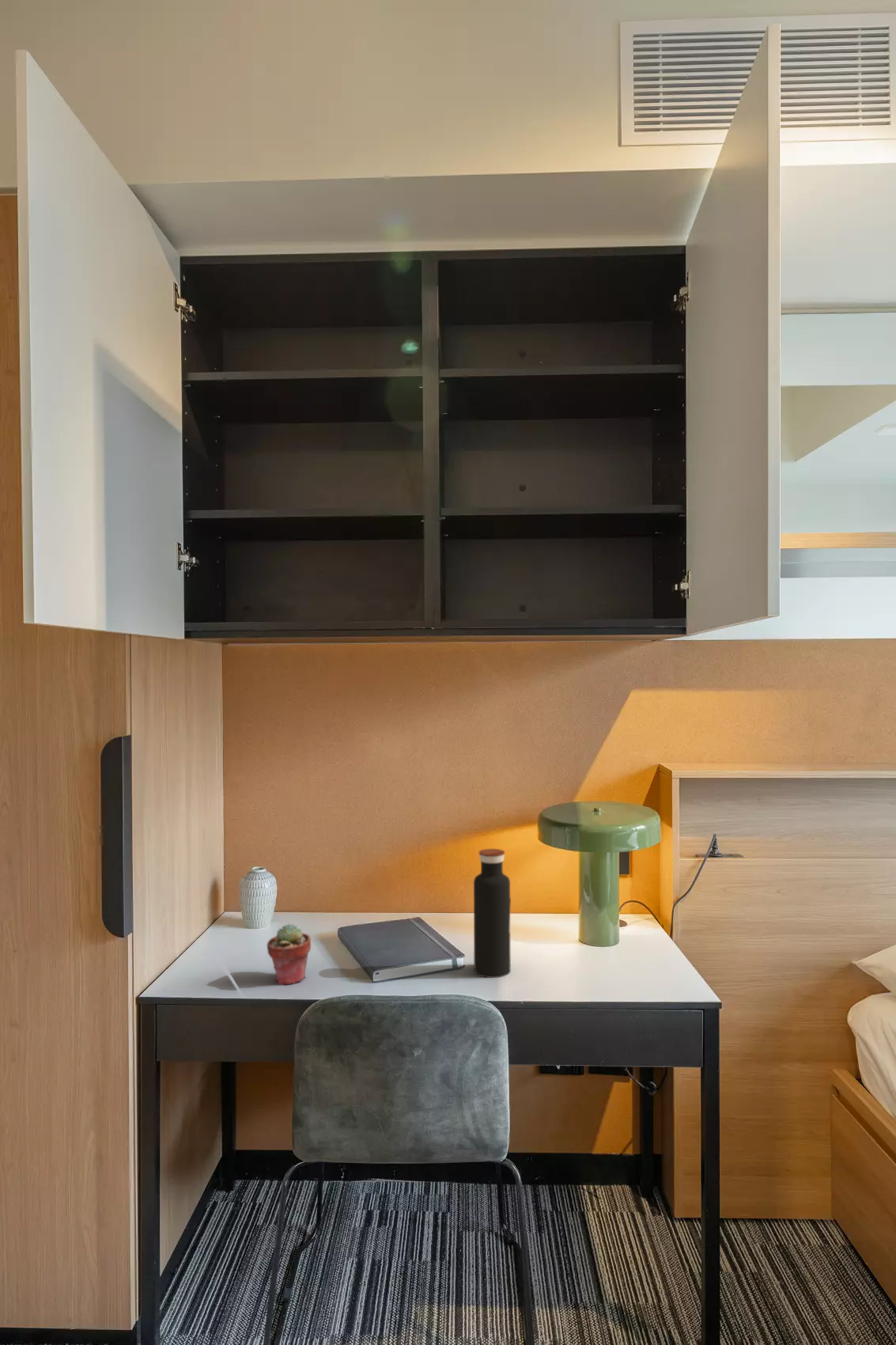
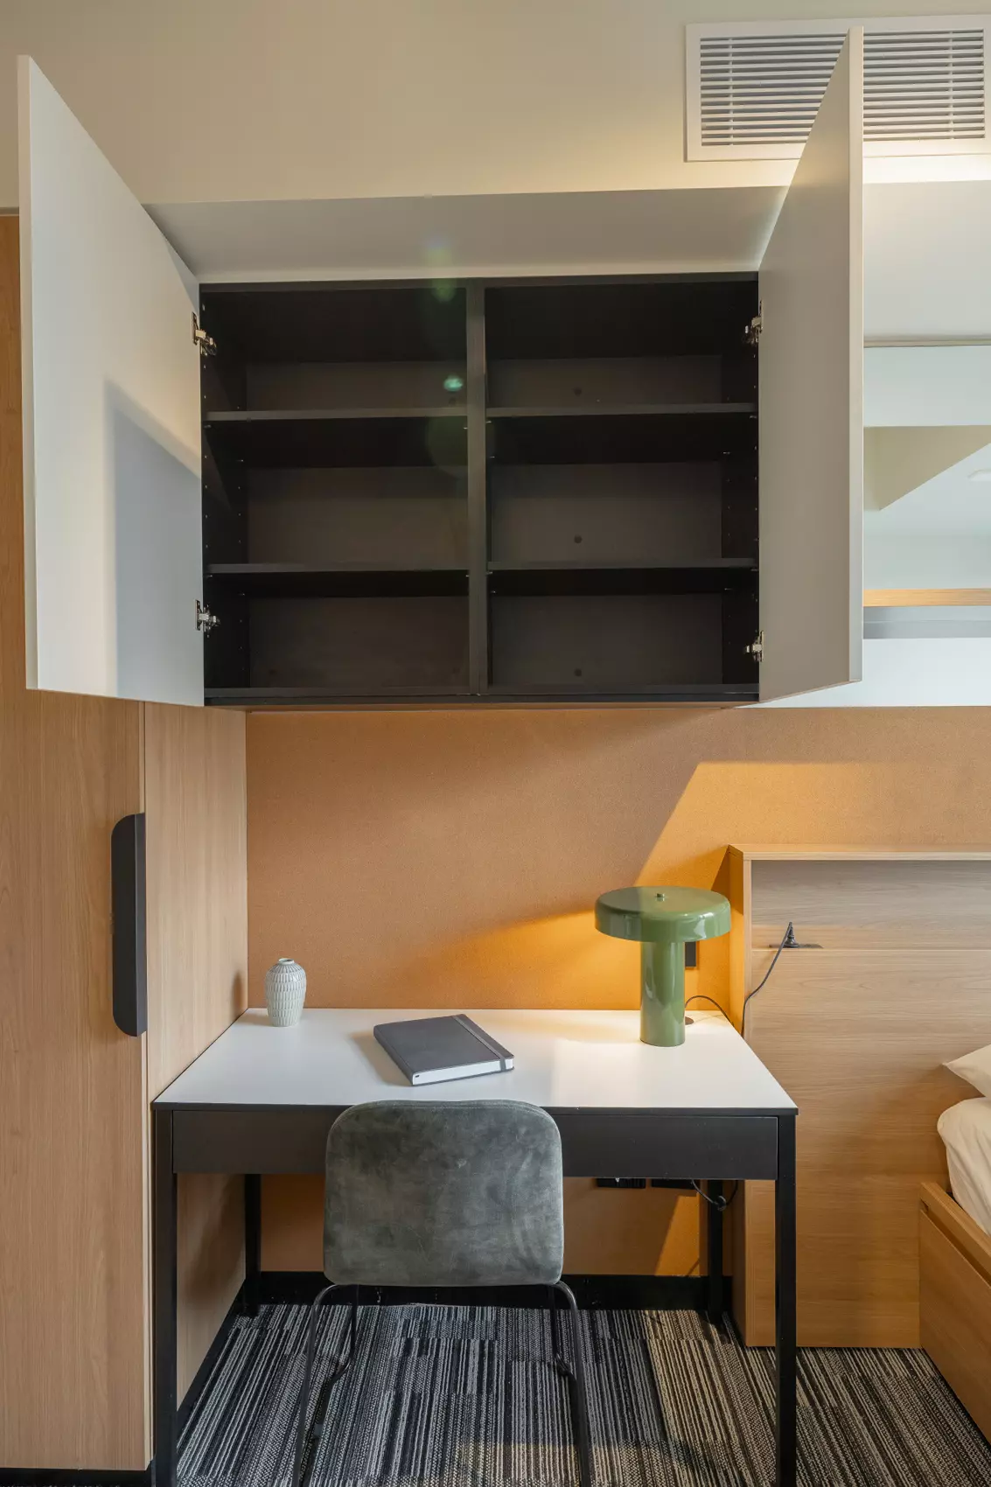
- water bottle [473,848,512,979]
- potted succulent [267,923,312,986]
